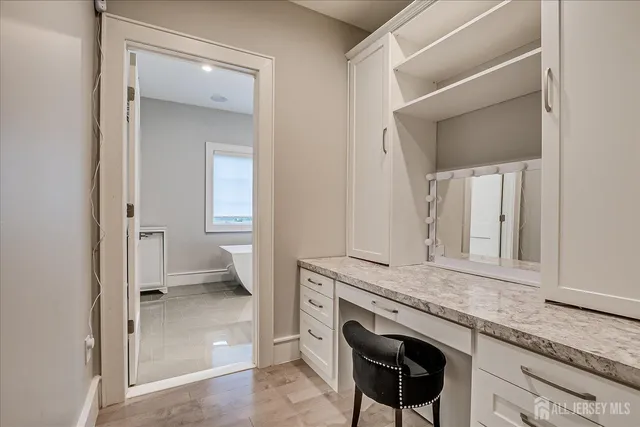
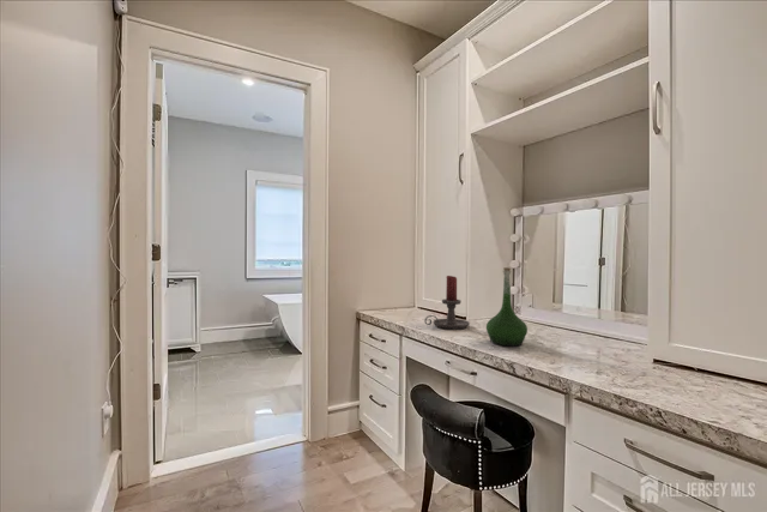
+ vase [485,266,529,348]
+ candle holder [423,275,471,330]
